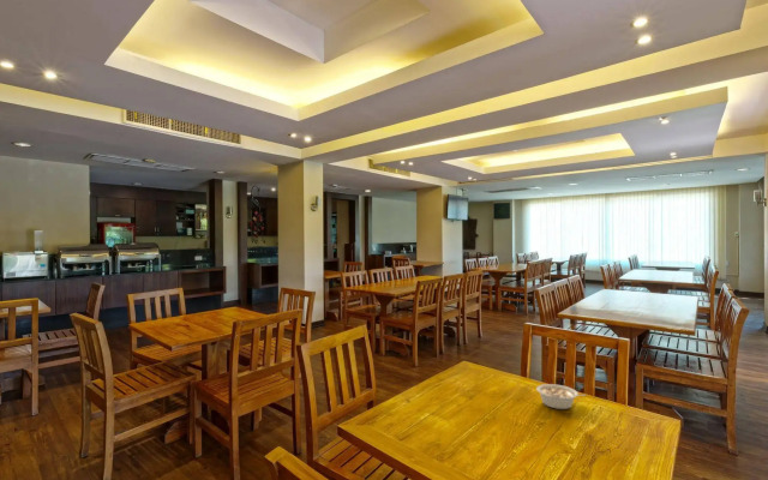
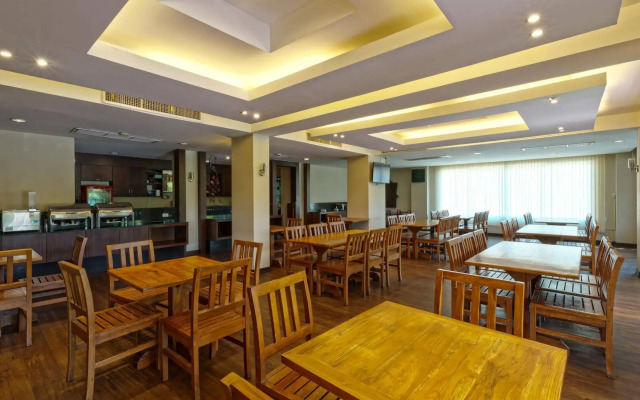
- legume [535,383,586,410]
